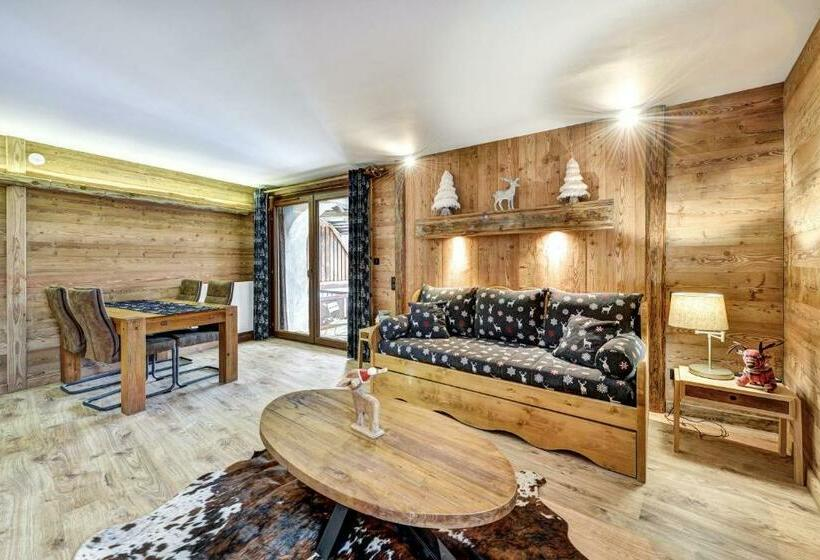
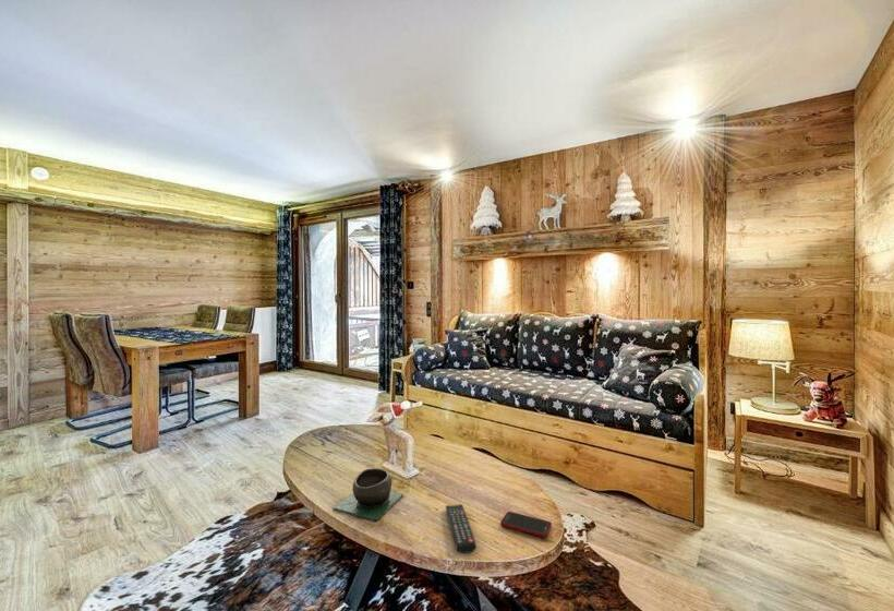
+ cell phone [499,511,553,538]
+ bowl [331,467,404,522]
+ remote control [445,503,478,554]
